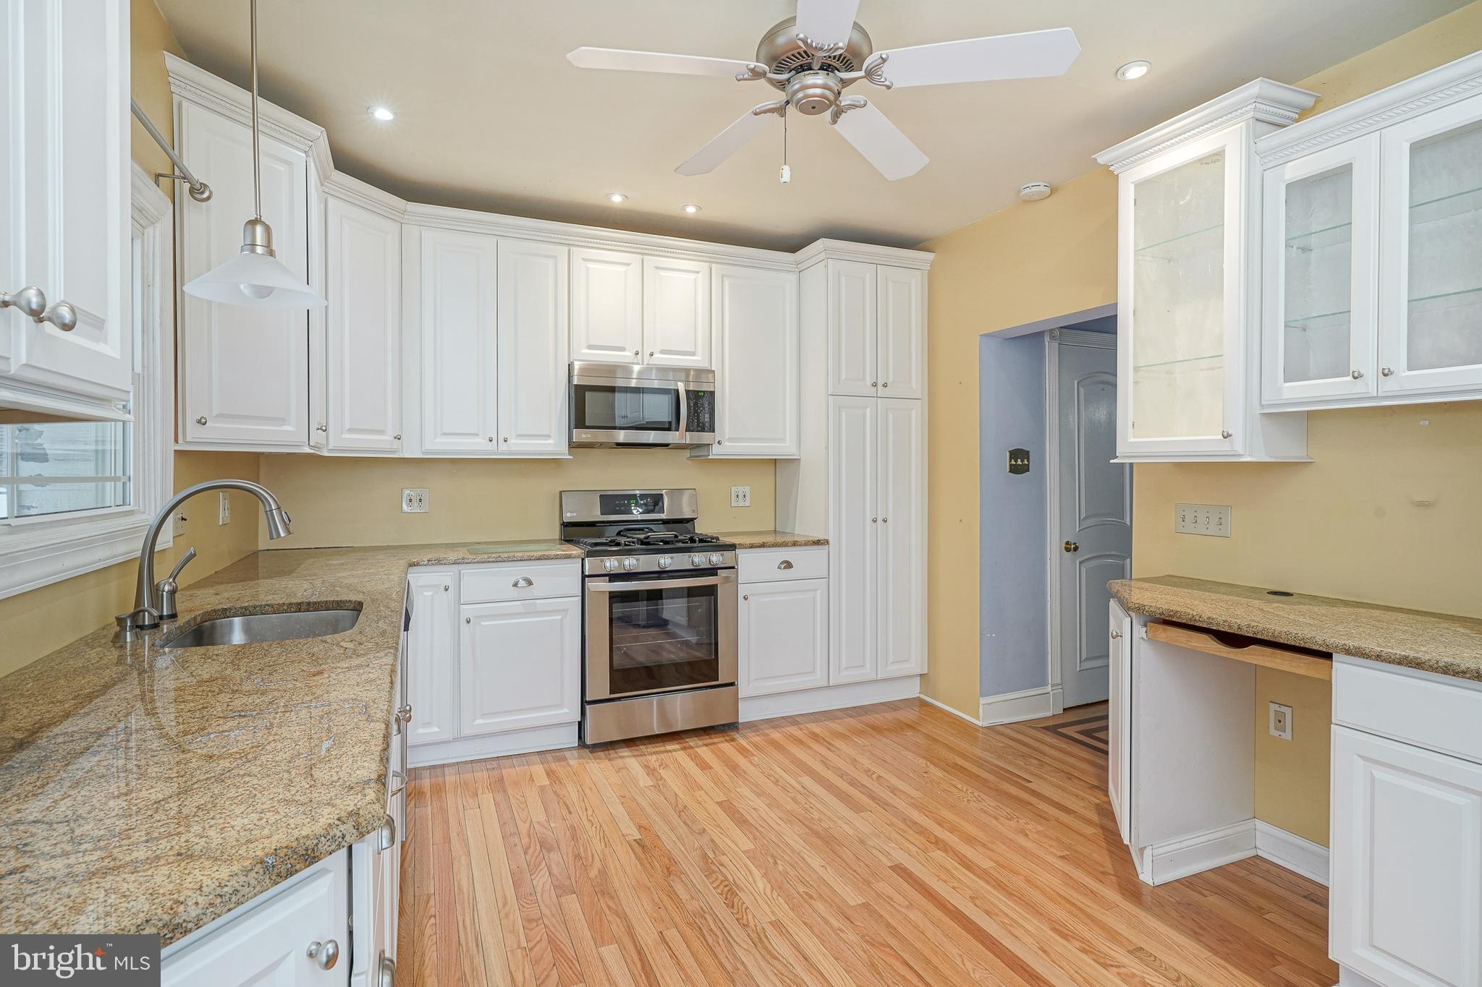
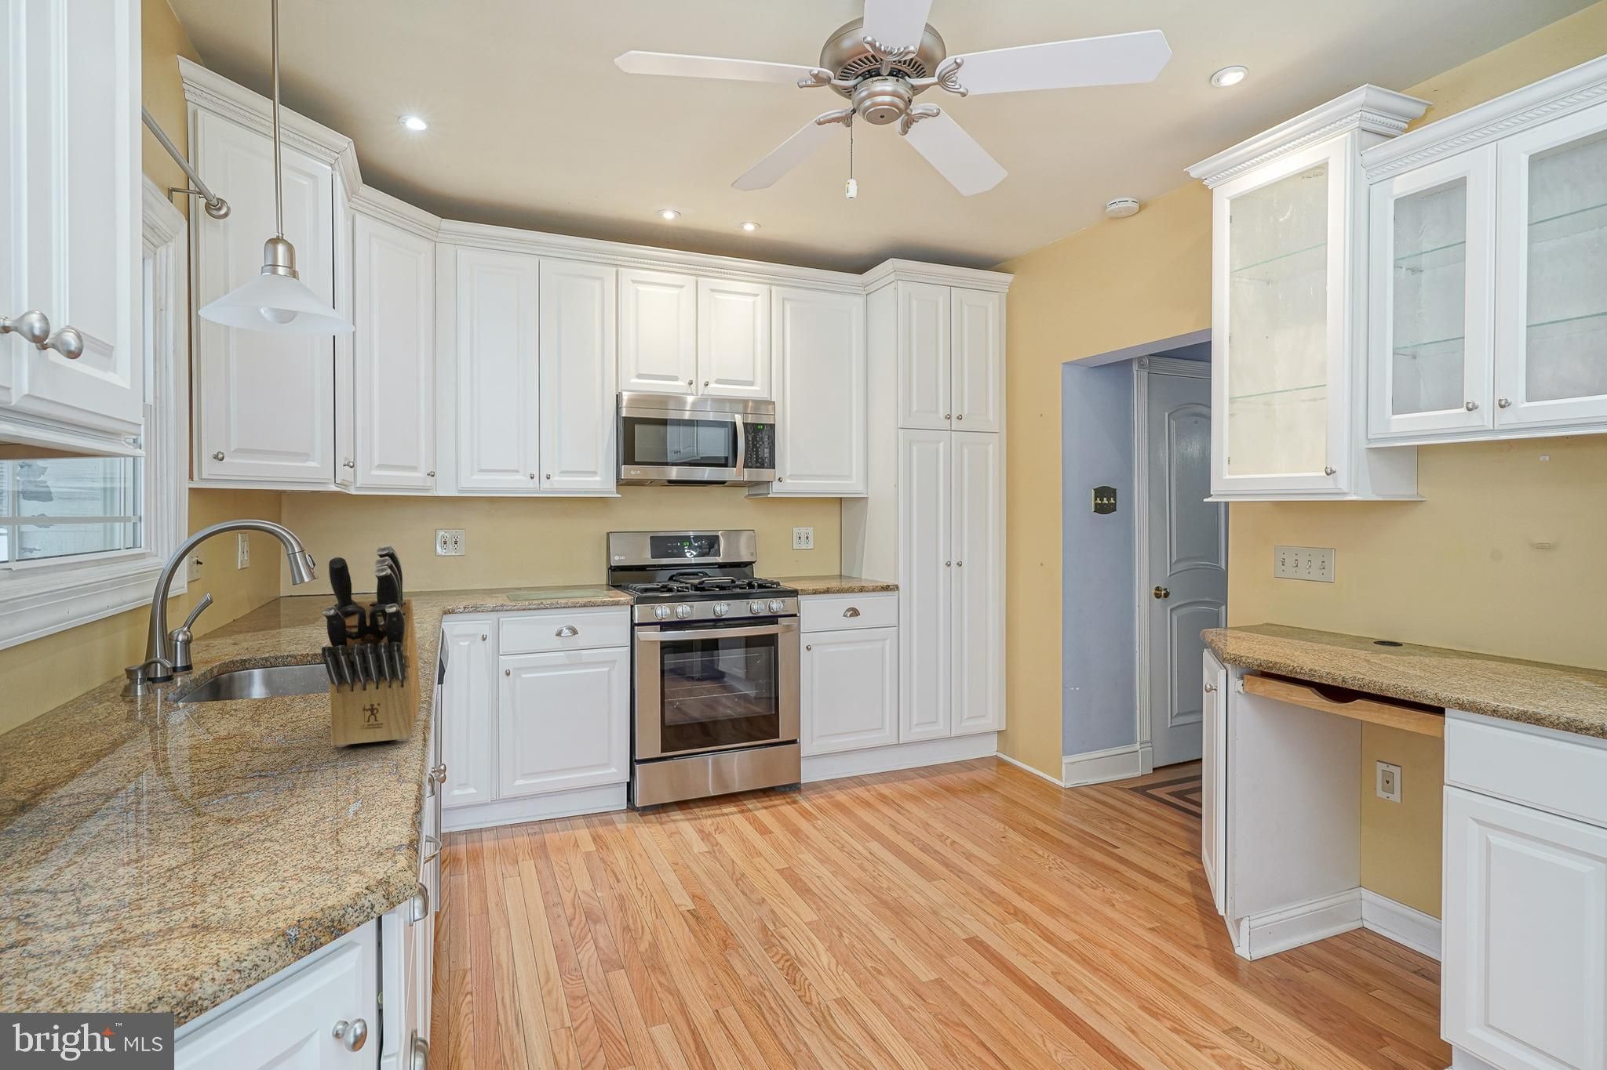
+ knife block [321,545,422,748]
